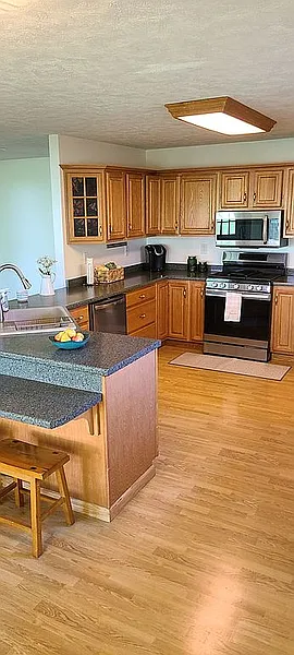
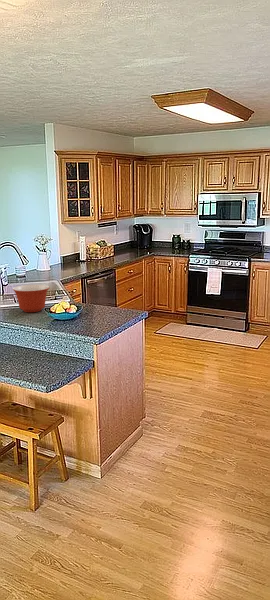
+ mixing bowl [12,284,51,313]
